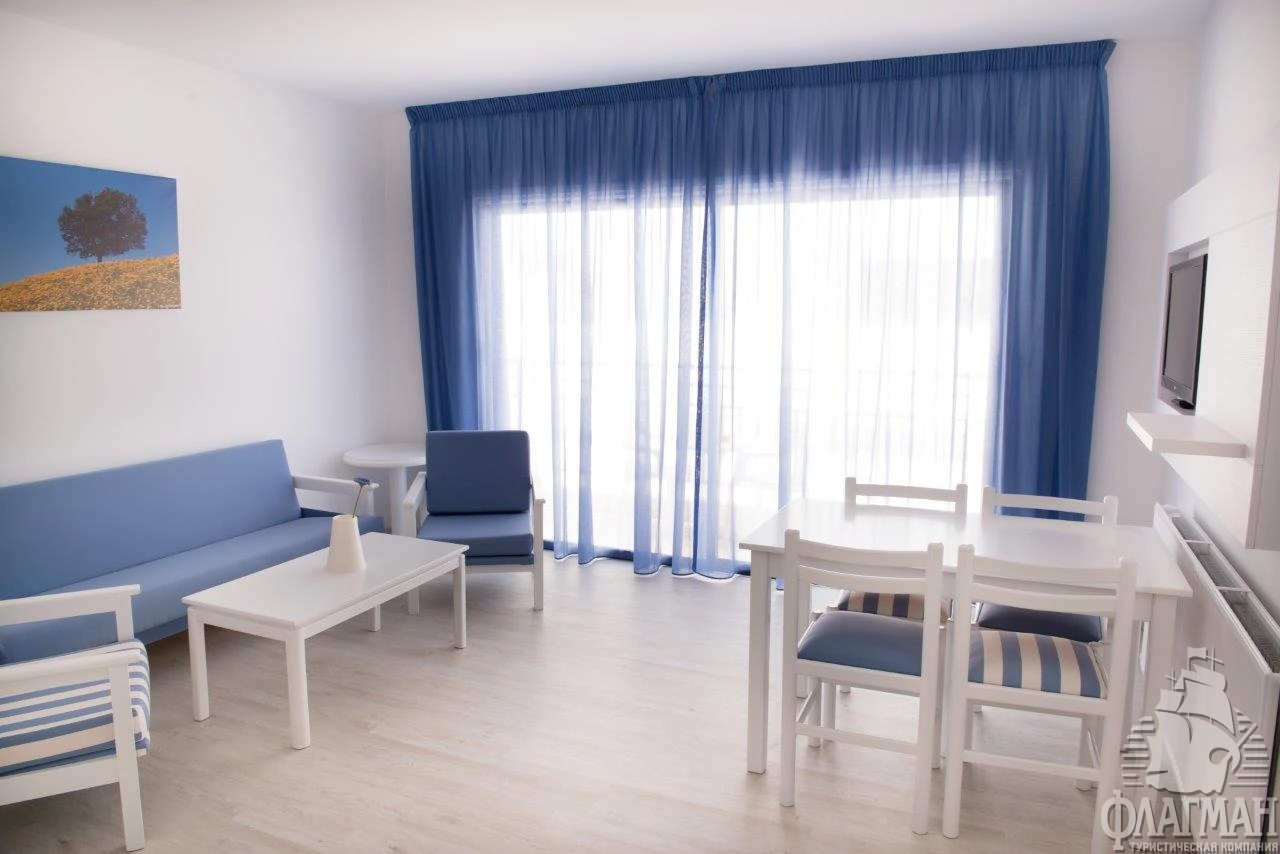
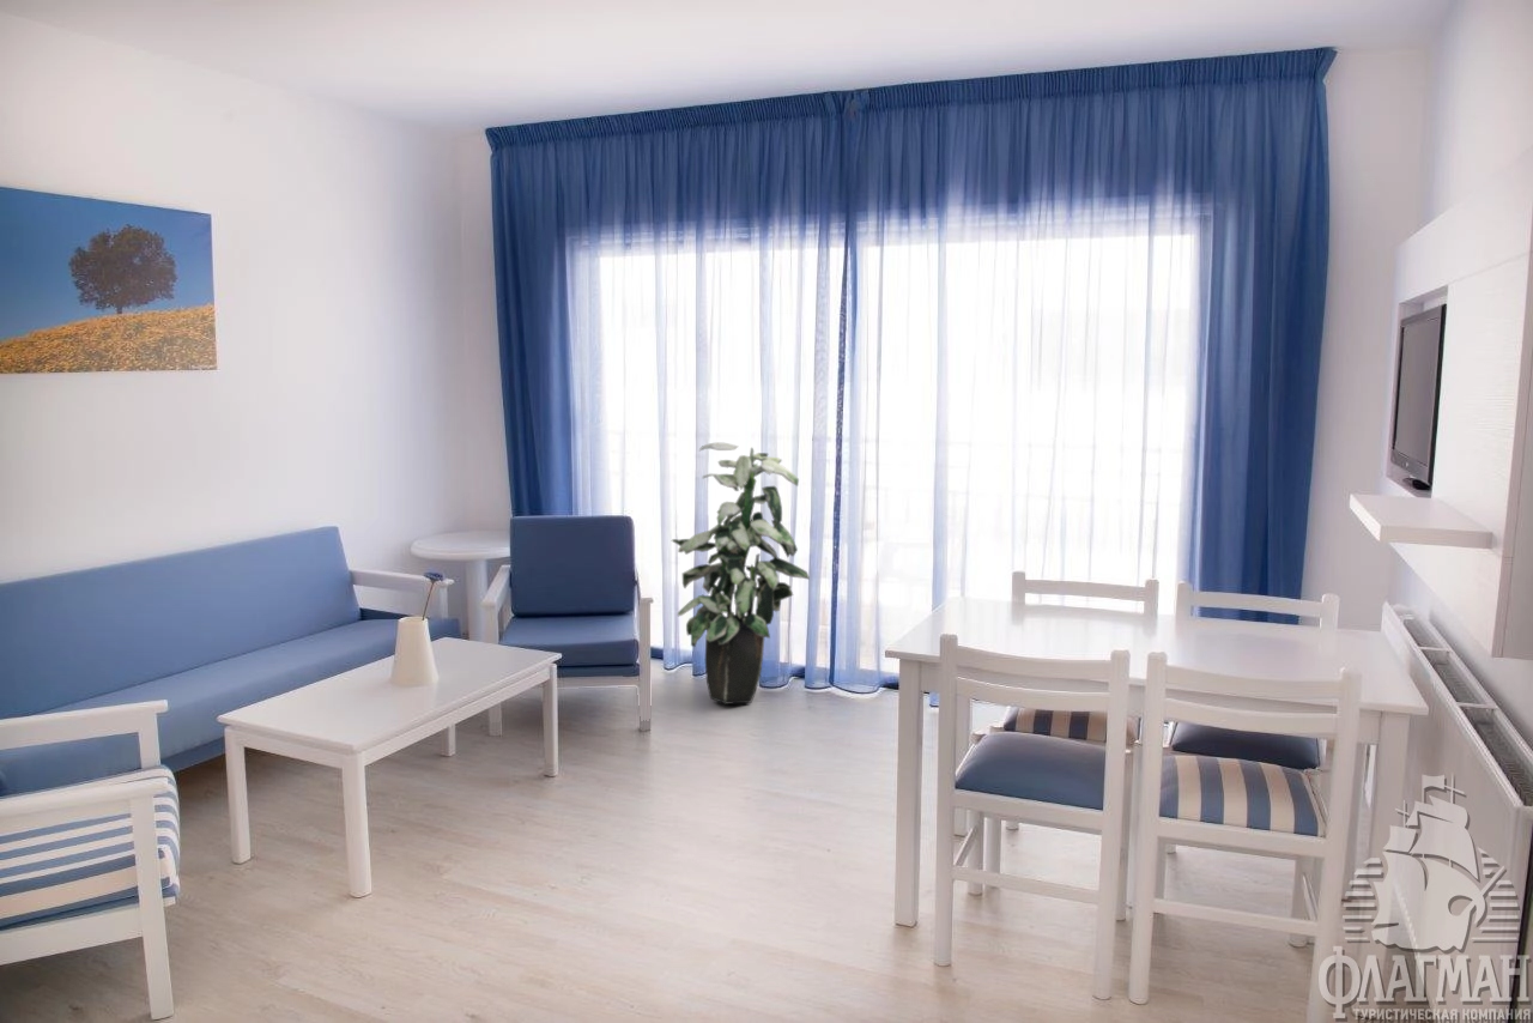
+ indoor plant [671,441,811,706]
